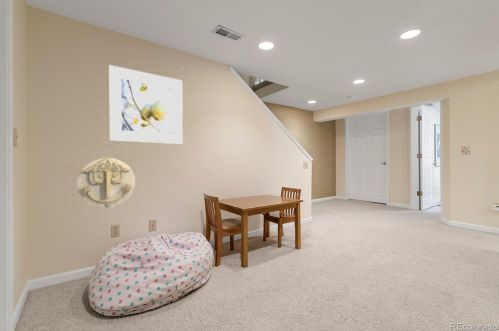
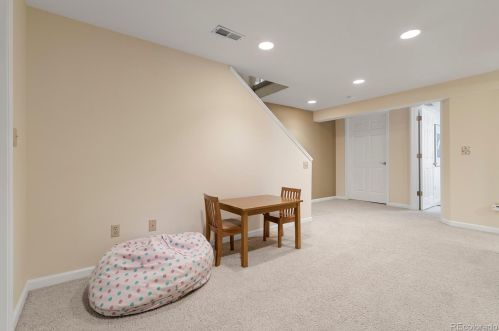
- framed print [108,64,184,145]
- wall decoration [76,156,136,209]
